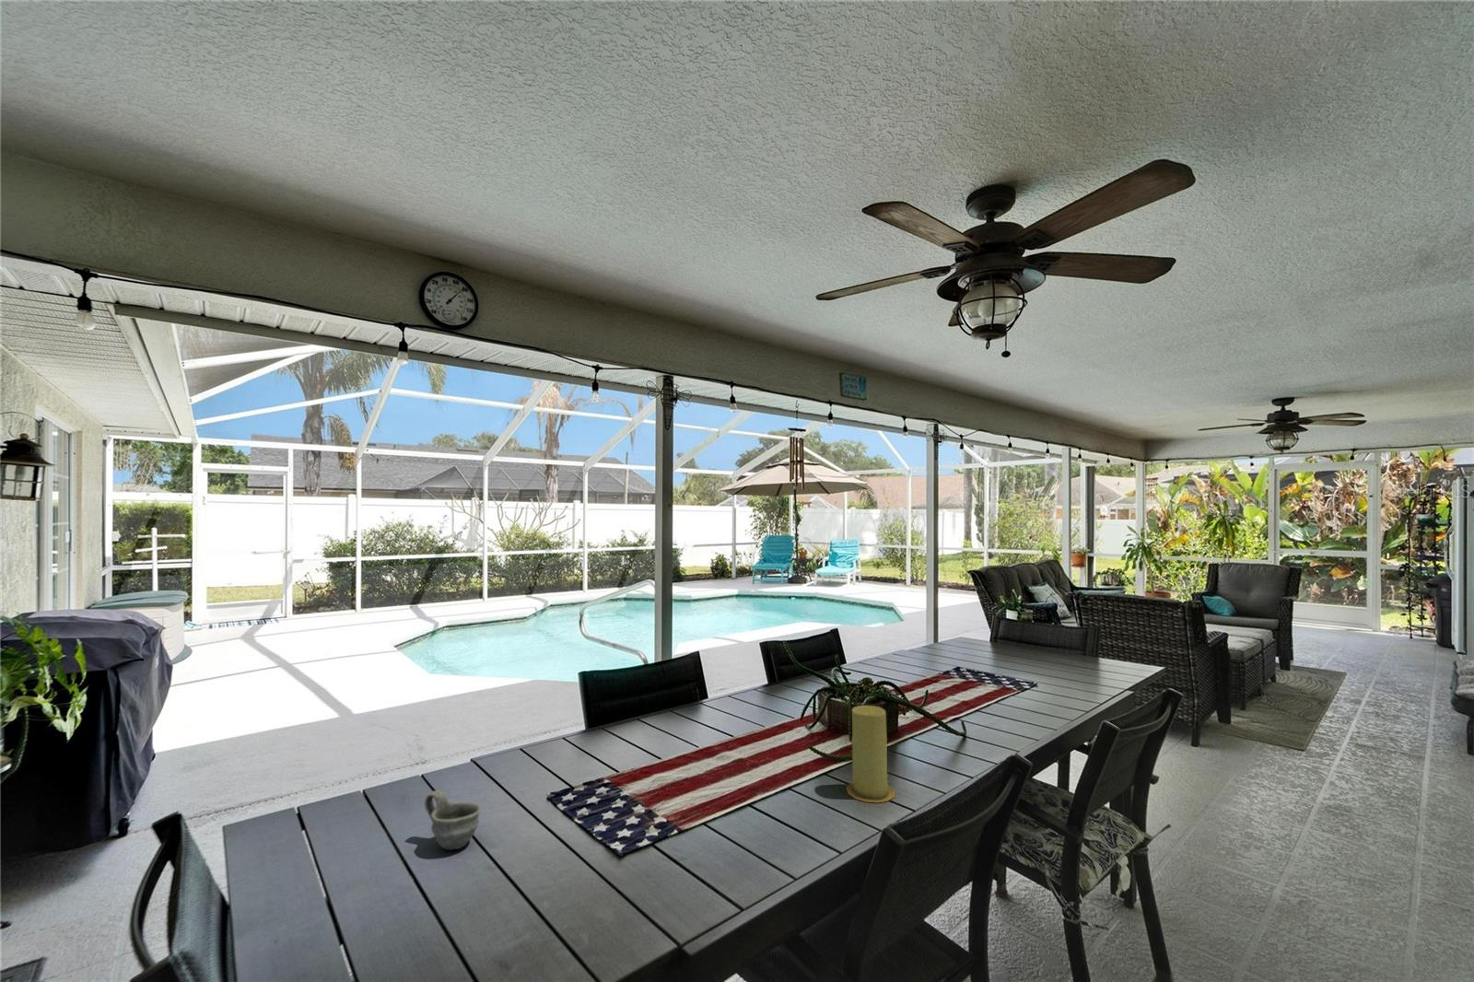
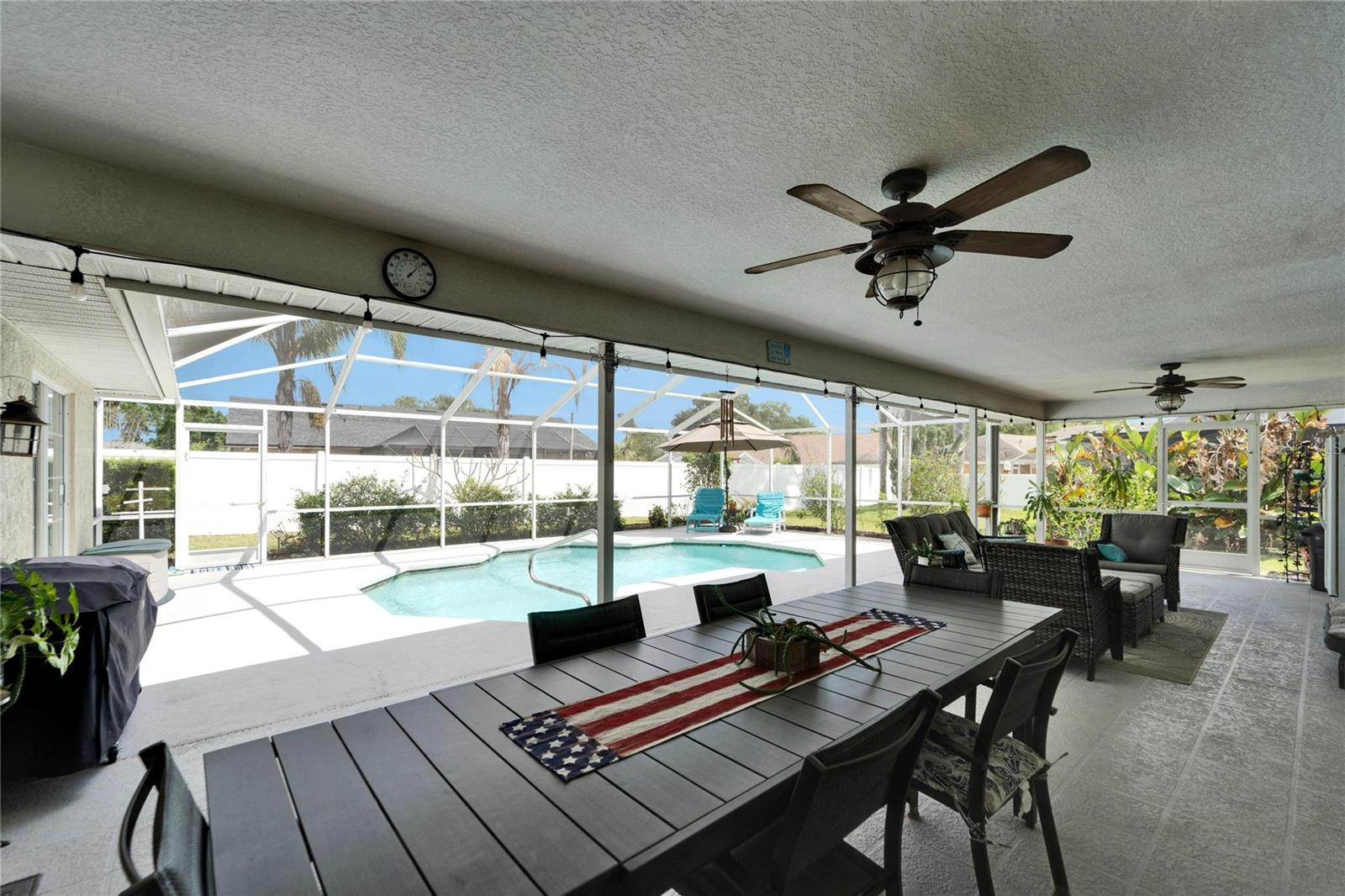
- candle [846,705,895,803]
- cup [424,789,482,852]
